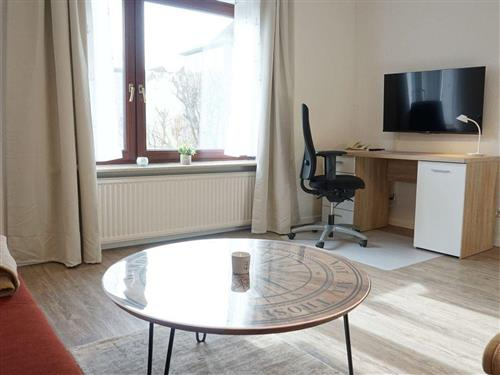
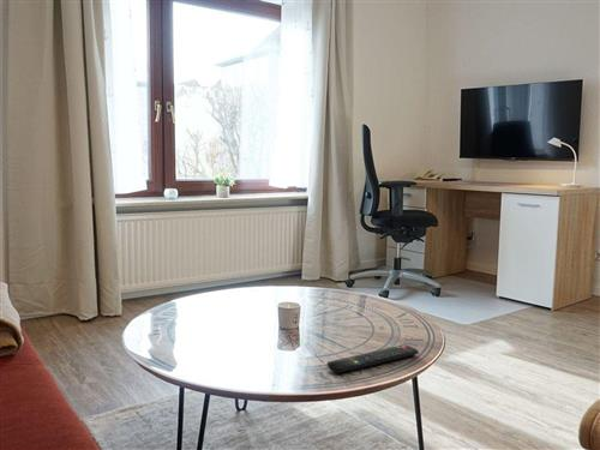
+ remote control [326,343,420,374]
